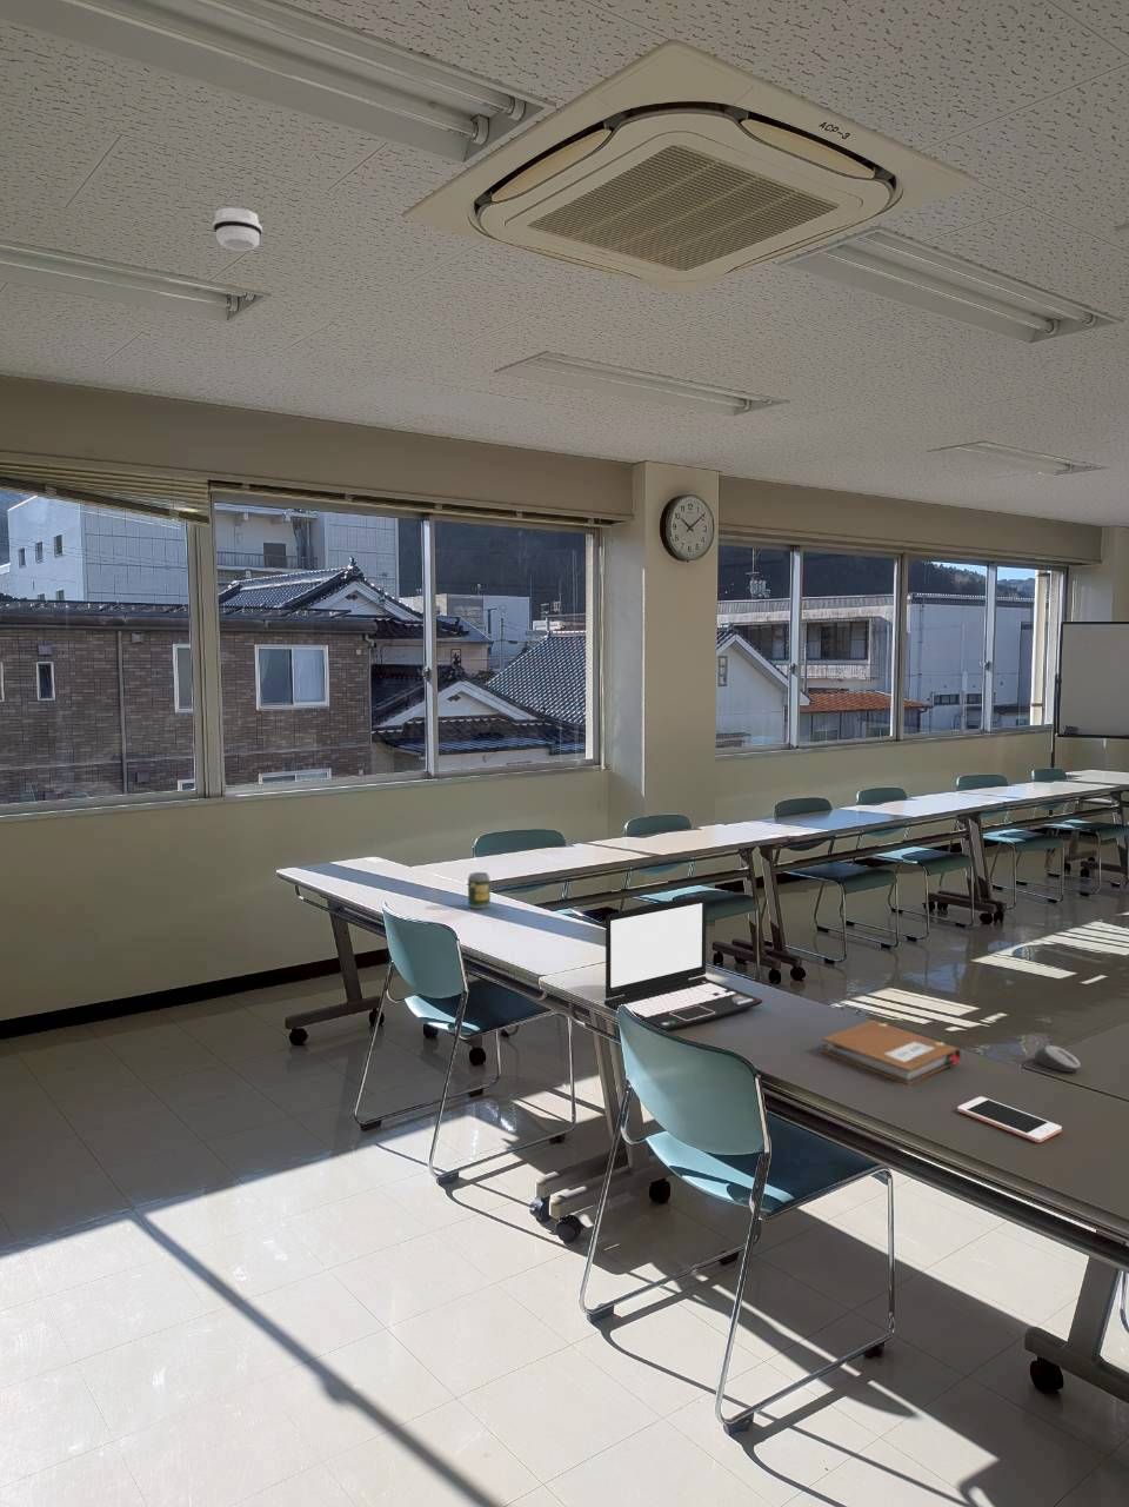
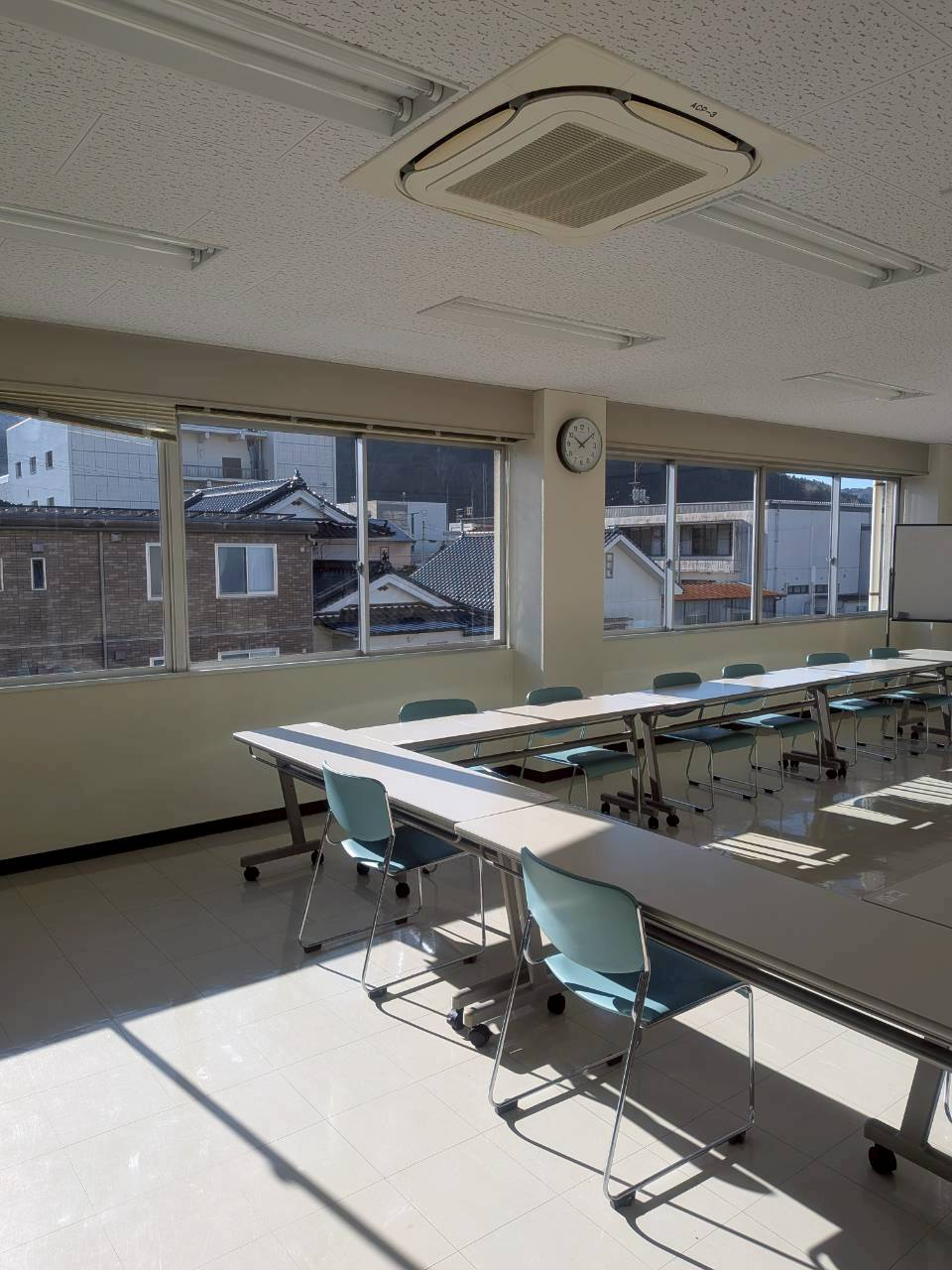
- notebook [821,1018,962,1086]
- laptop [604,896,765,1031]
- soda can [467,871,492,910]
- smoke detector [212,208,263,252]
- cell phone [956,1096,1063,1144]
- computer mouse [1034,1044,1082,1073]
